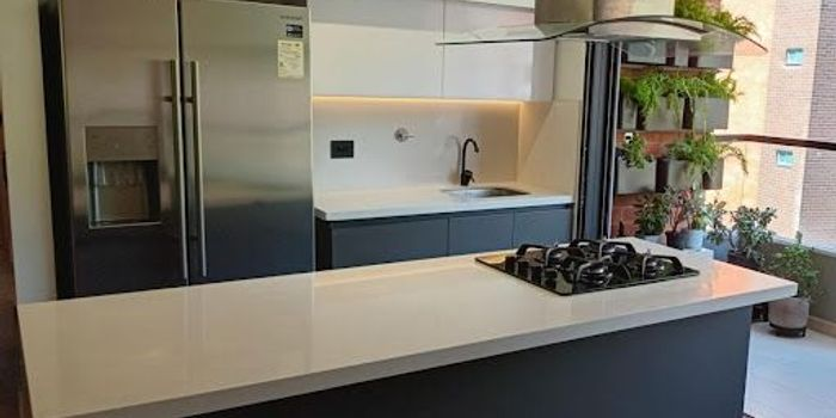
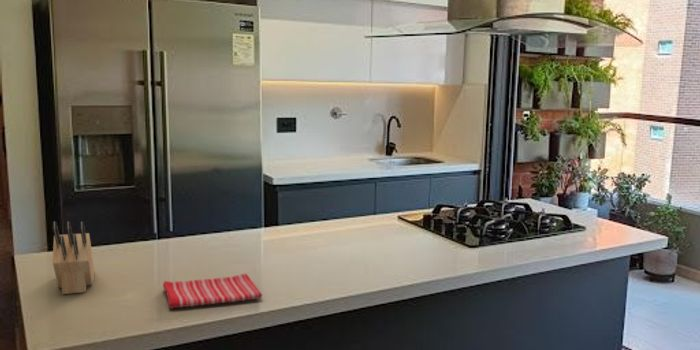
+ dish towel [162,273,263,309]
+ knife block [51,221,96,295]
